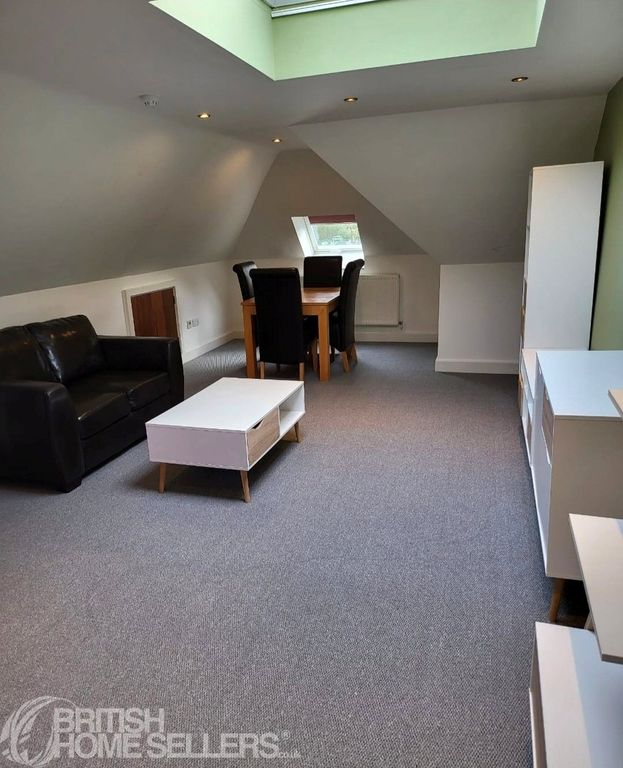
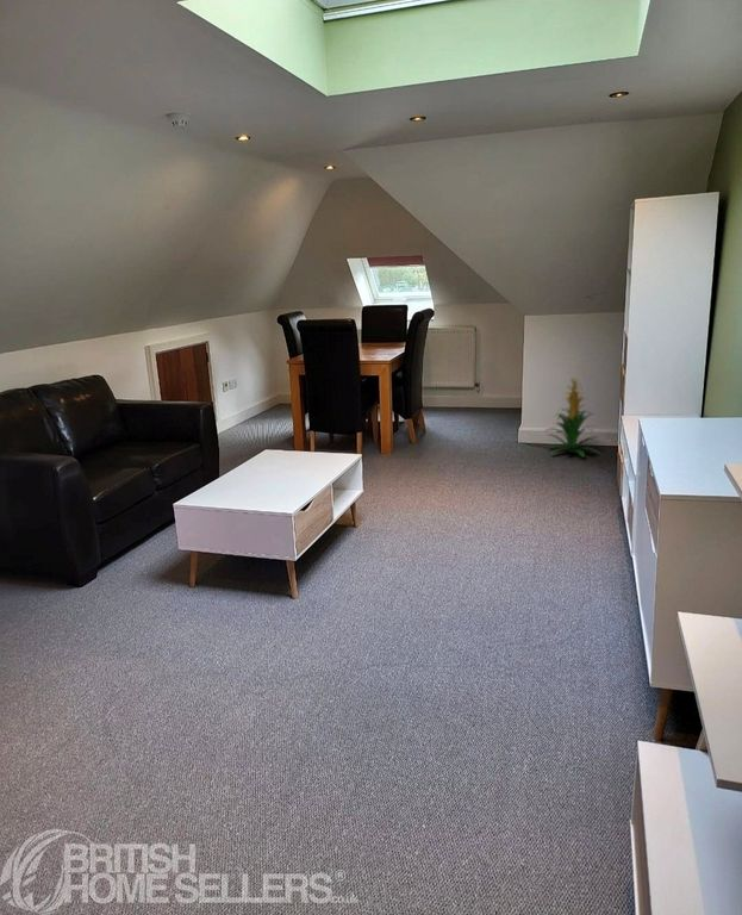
+ indoor plant [543,373,601,459]
